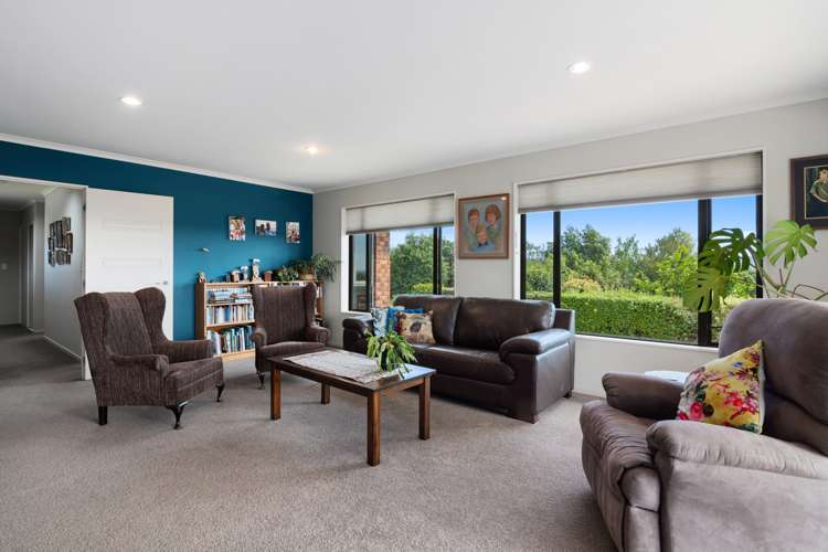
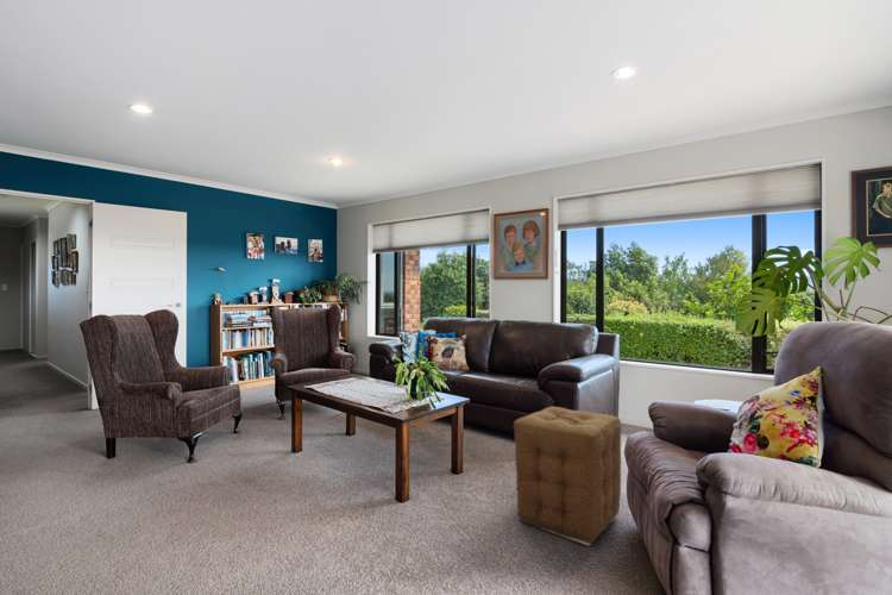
+ ottoman [513,406,622,547]
